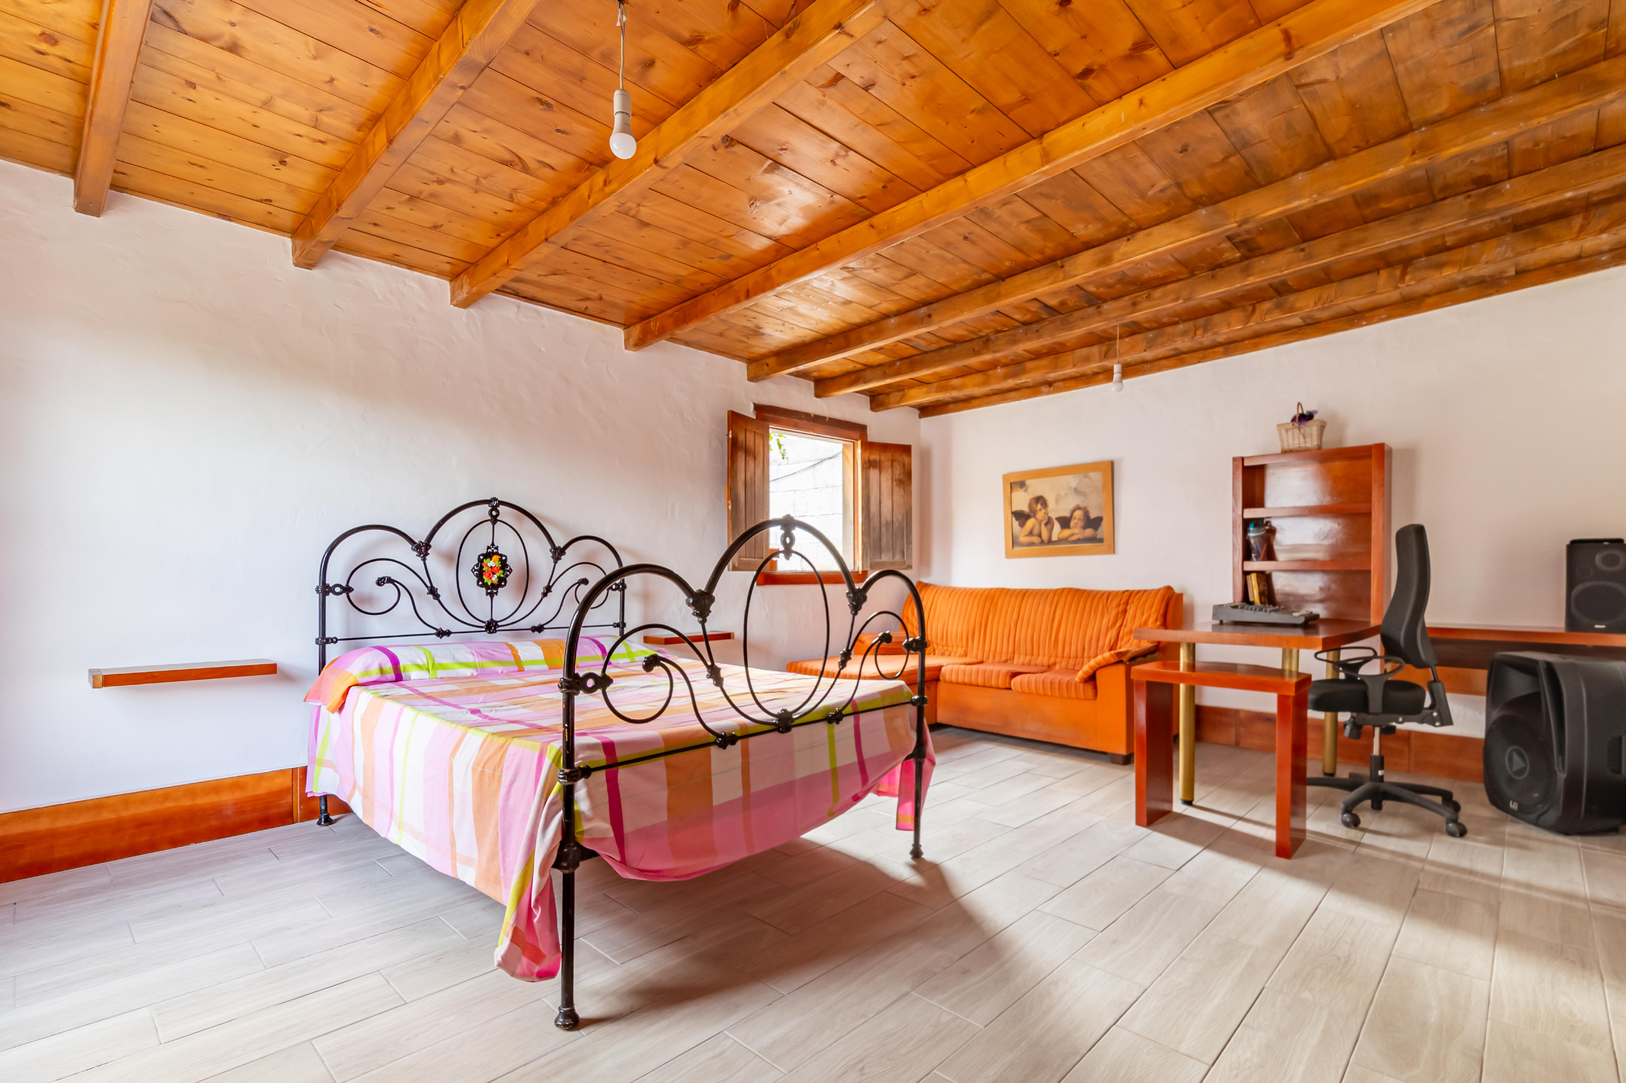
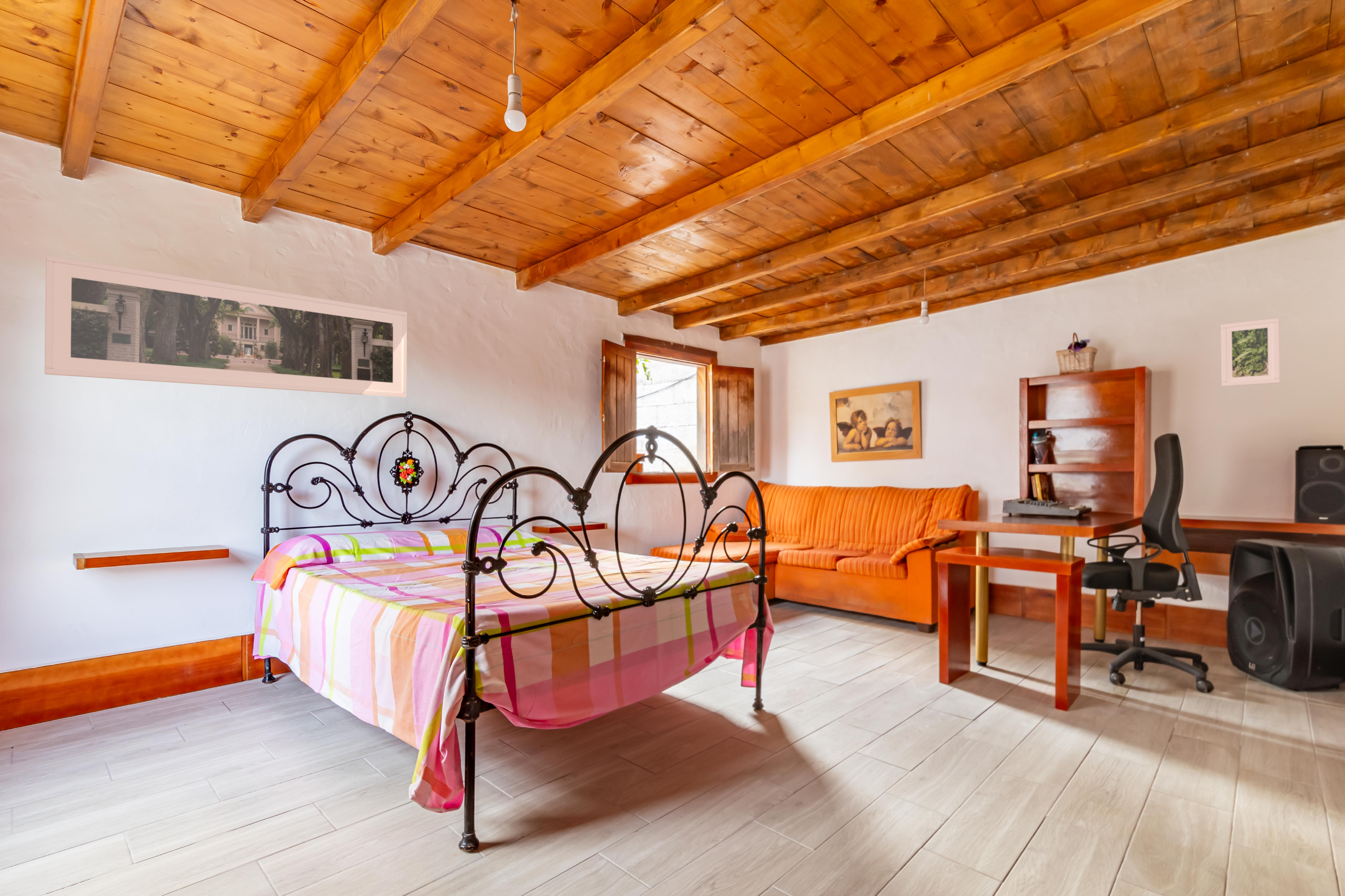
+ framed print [1221,317,1281,387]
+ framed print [44,255,408,398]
